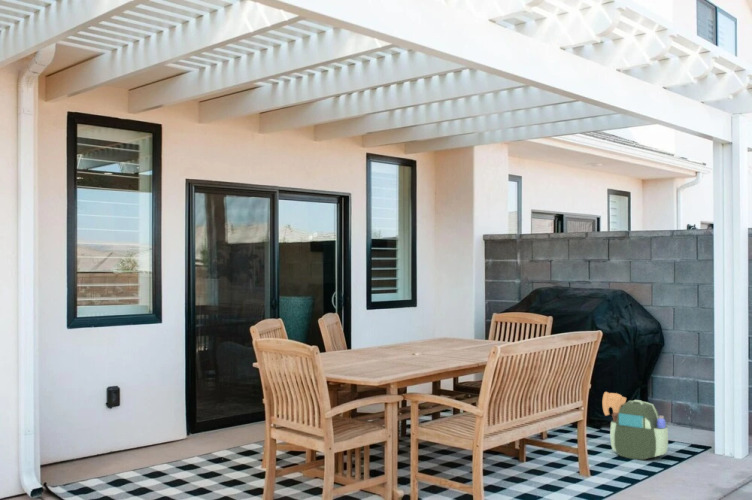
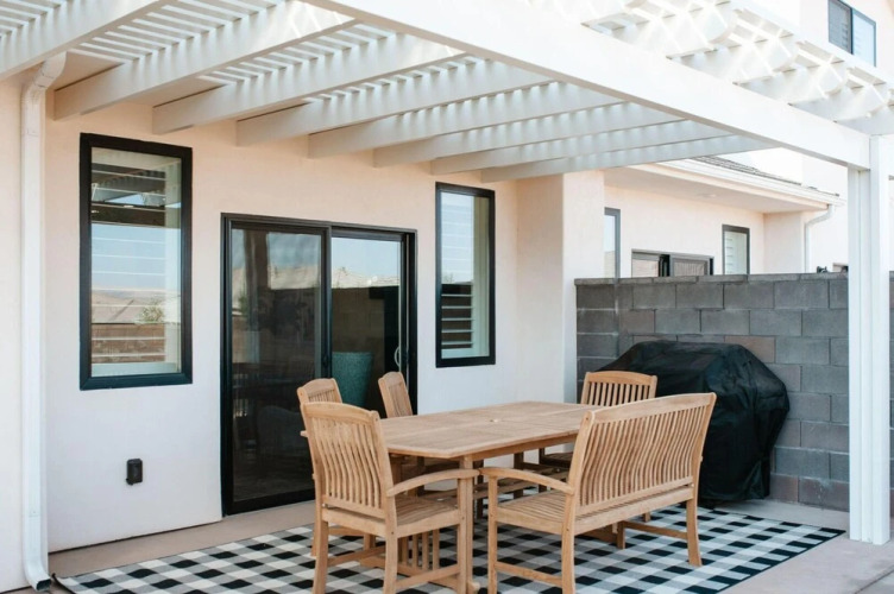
- backpack [601,391,669,460]
